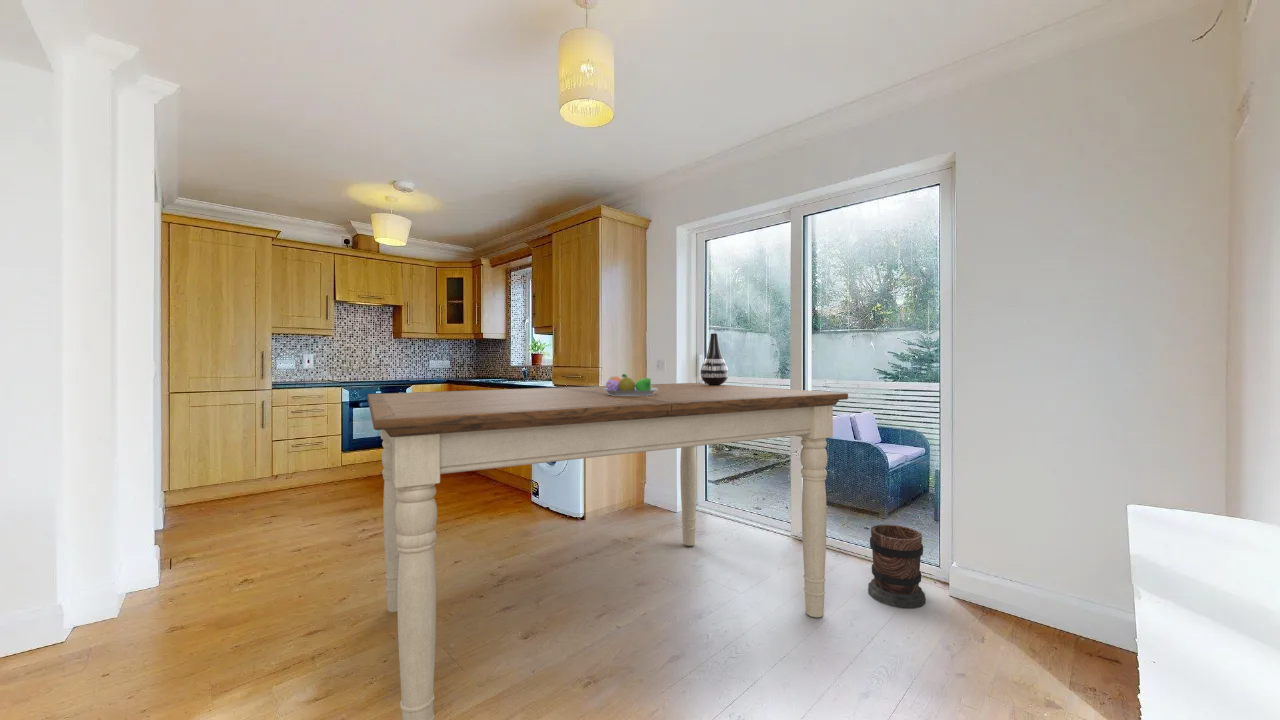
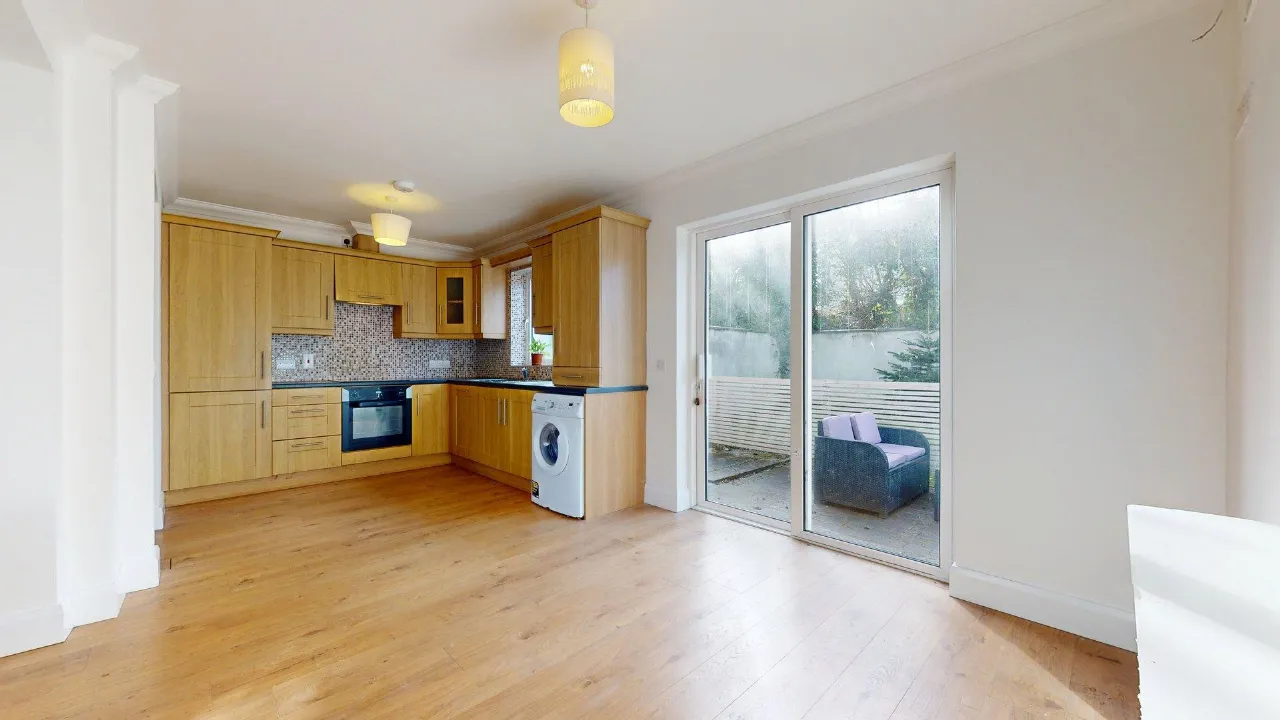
- fruit bowl [604,373,658,396]
- wooden barrel [867,524,926,609]
- vase [699,332,730,386]
- dining table [367,382,849,720]
